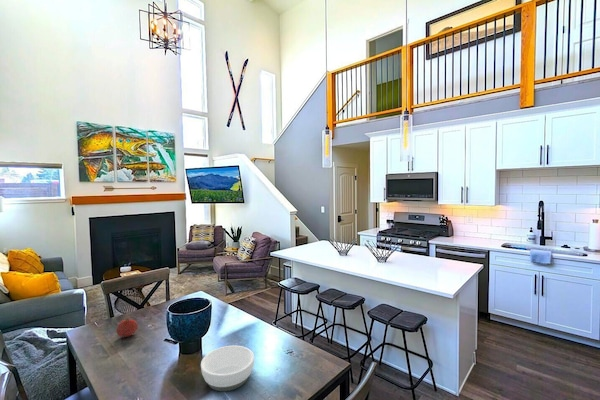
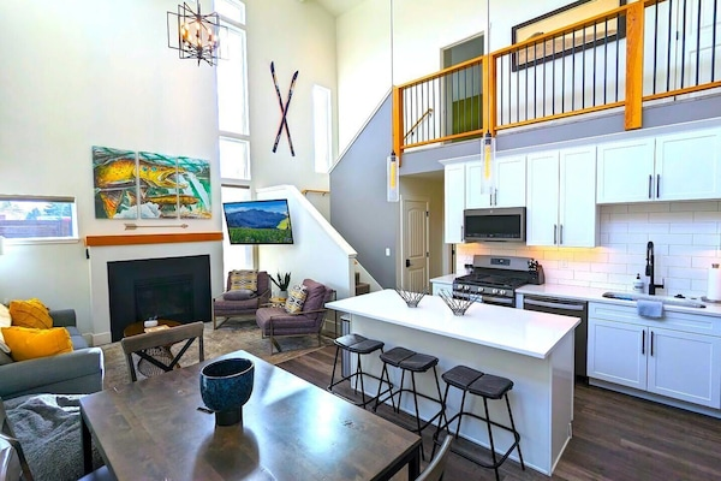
- fruit [115,318,139,338]
- bowl [200,345,255,392]
